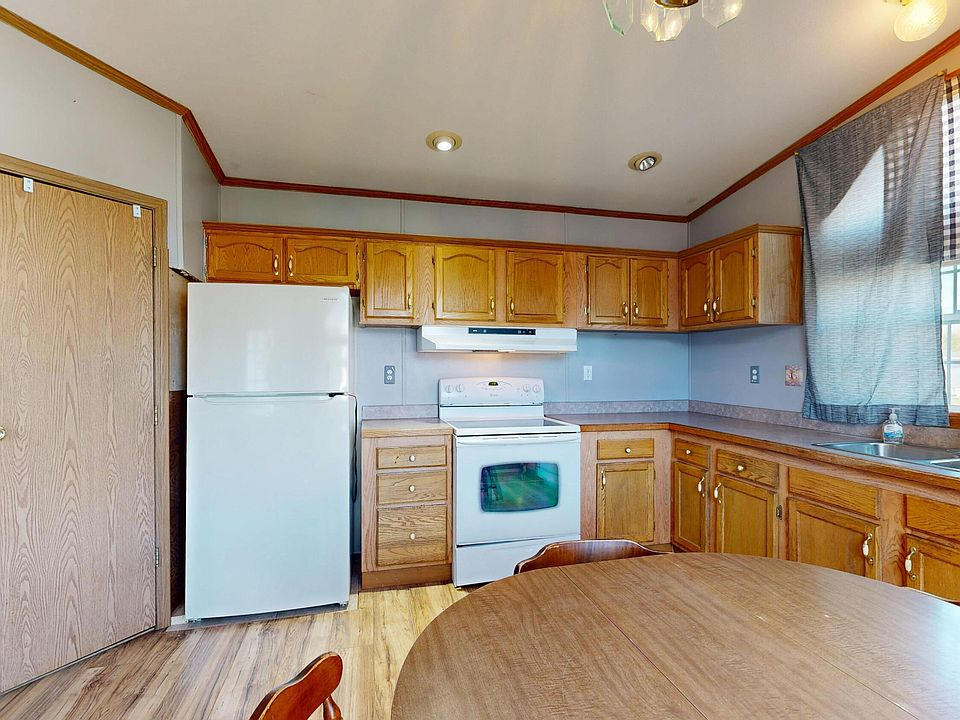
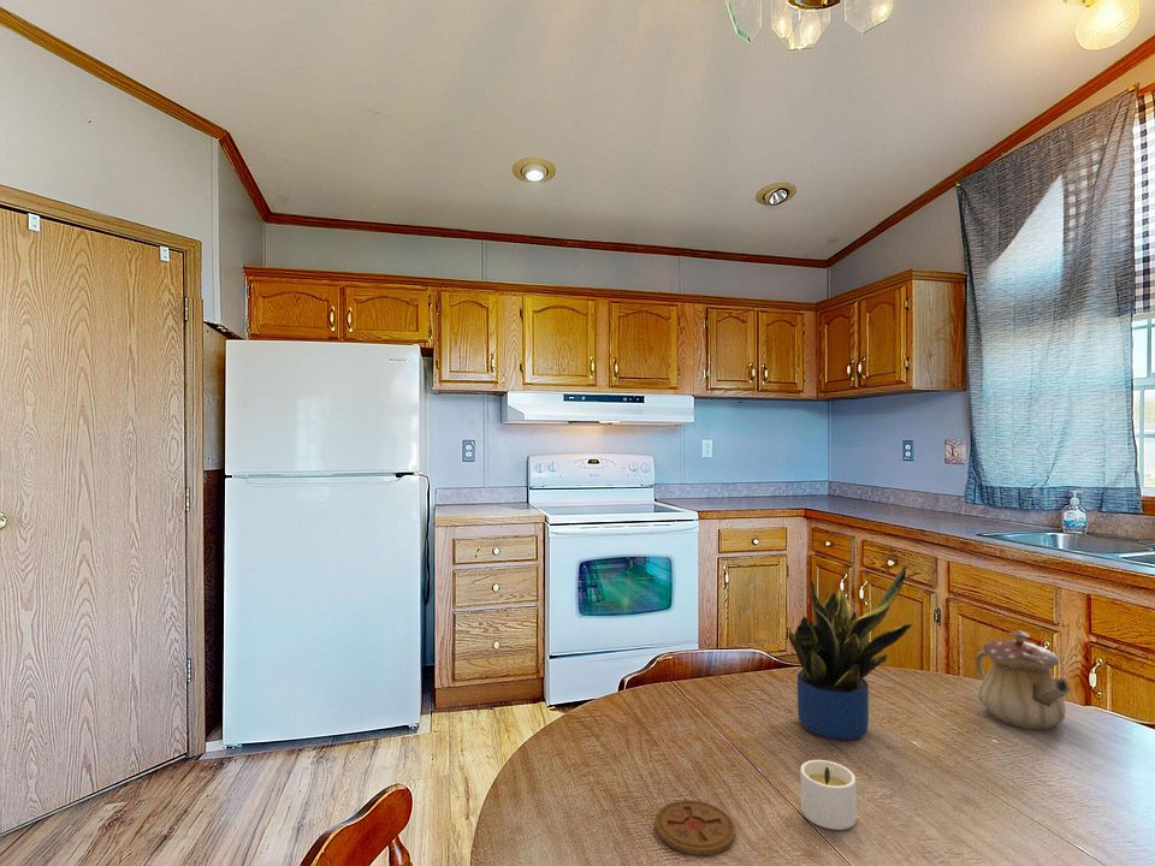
+ candle [799,759,858,831]
+ coaster [654,799,736,856]
+ potted plant [787,565,913,741]
+ teapot [975,629,1072,731]
